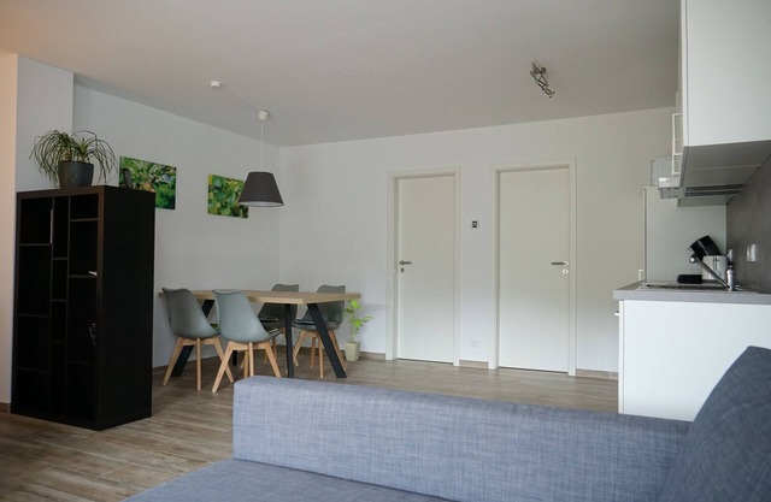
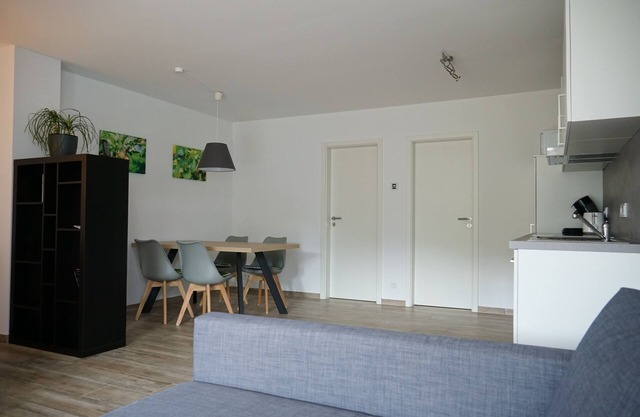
- house plant [342,300,377,362]
